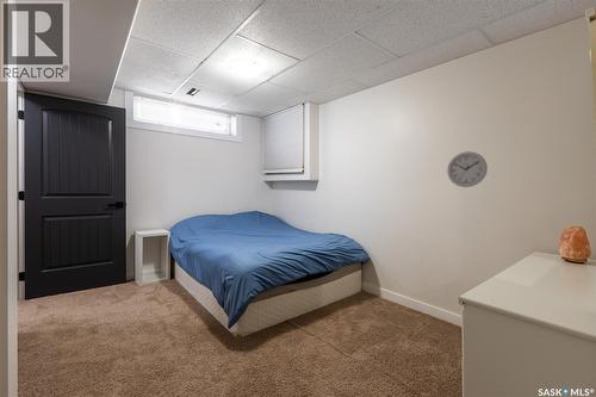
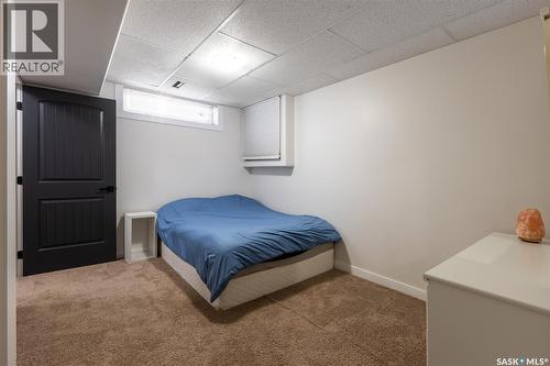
- wall clock [446,150,489,188]
